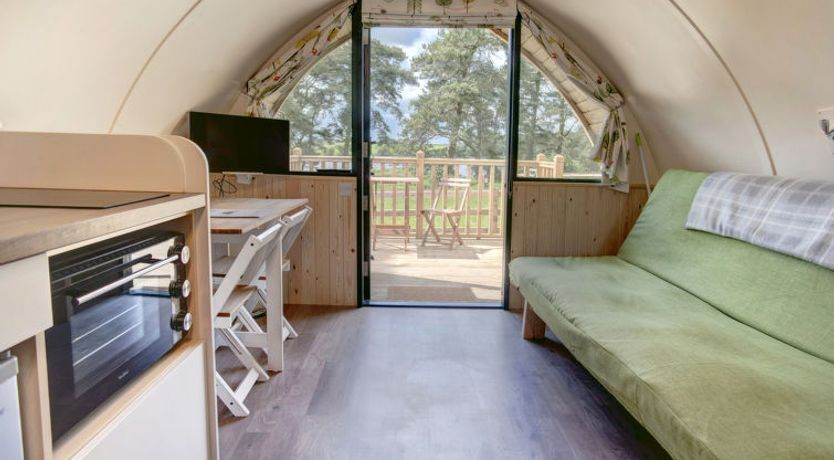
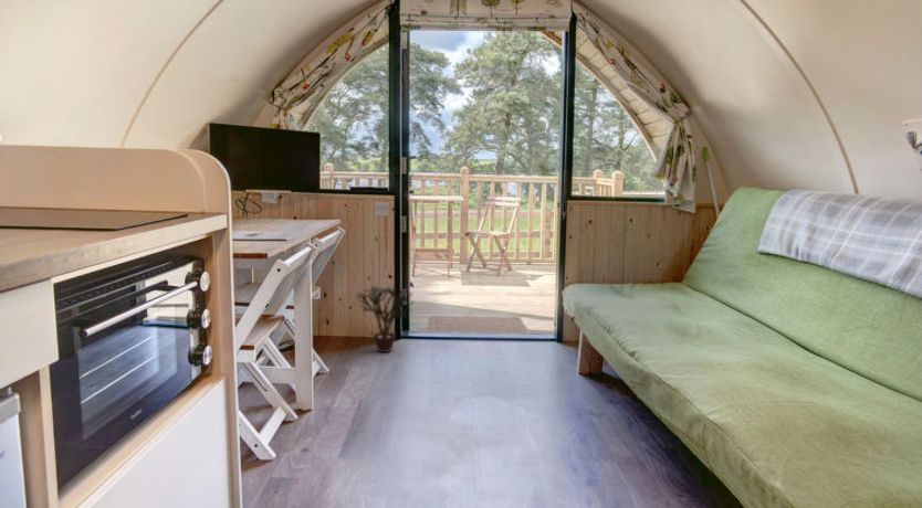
+ potted plant [355,283,415,353]
